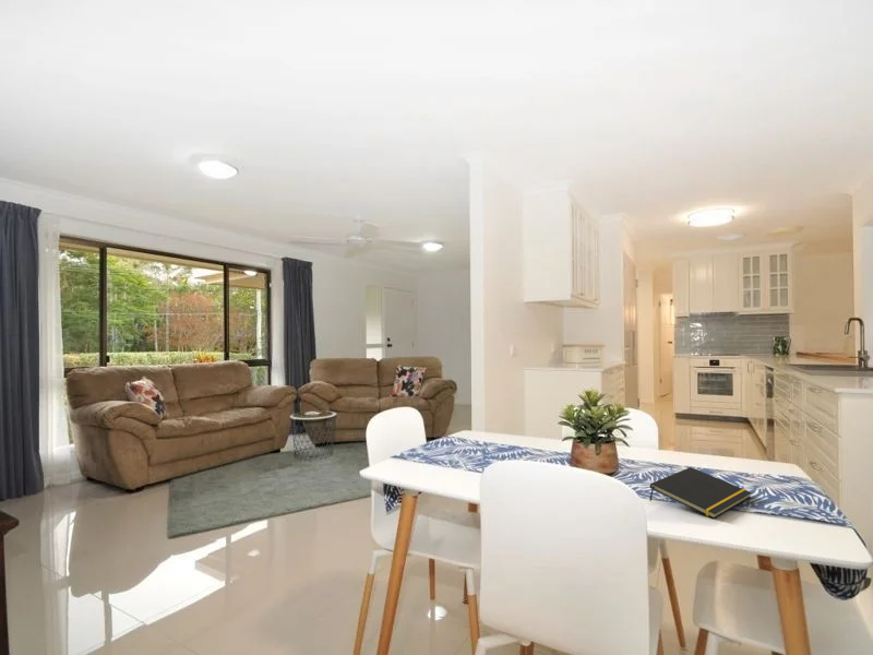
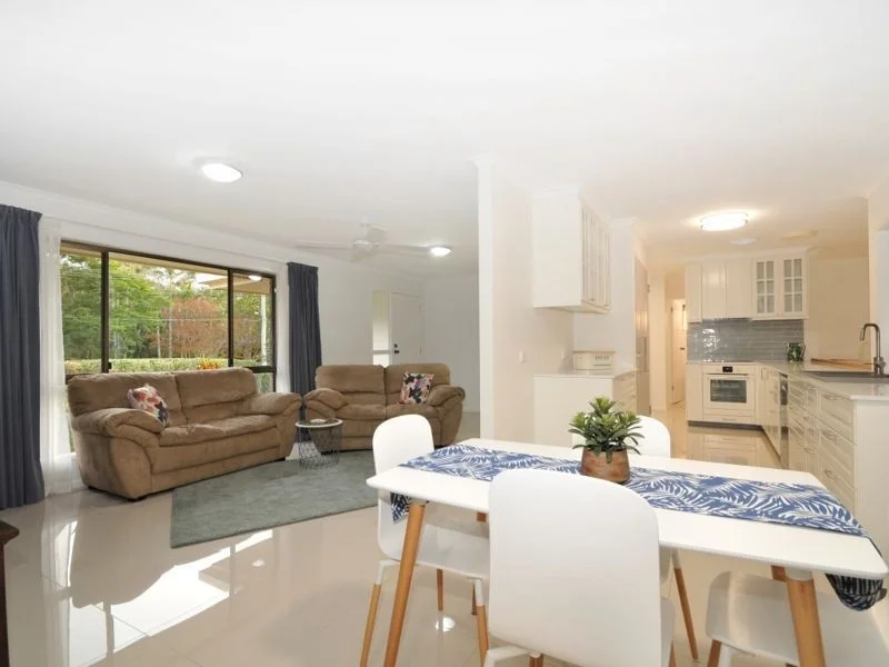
- notepad [648,466,753,520]
